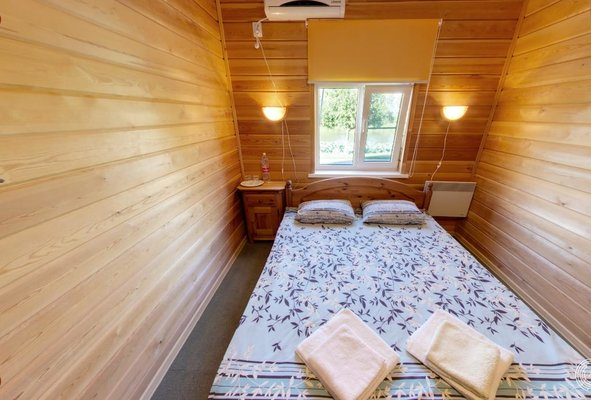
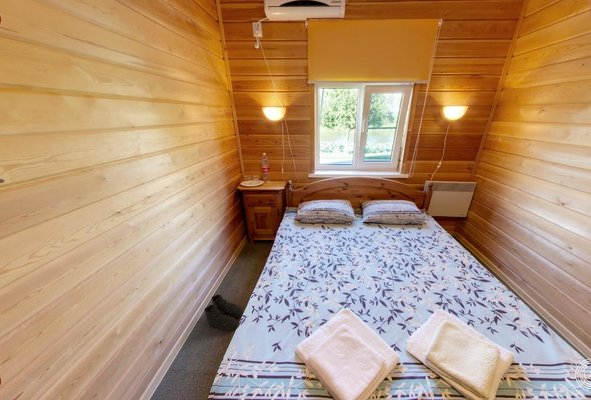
+ boots [203,294,244,332]
